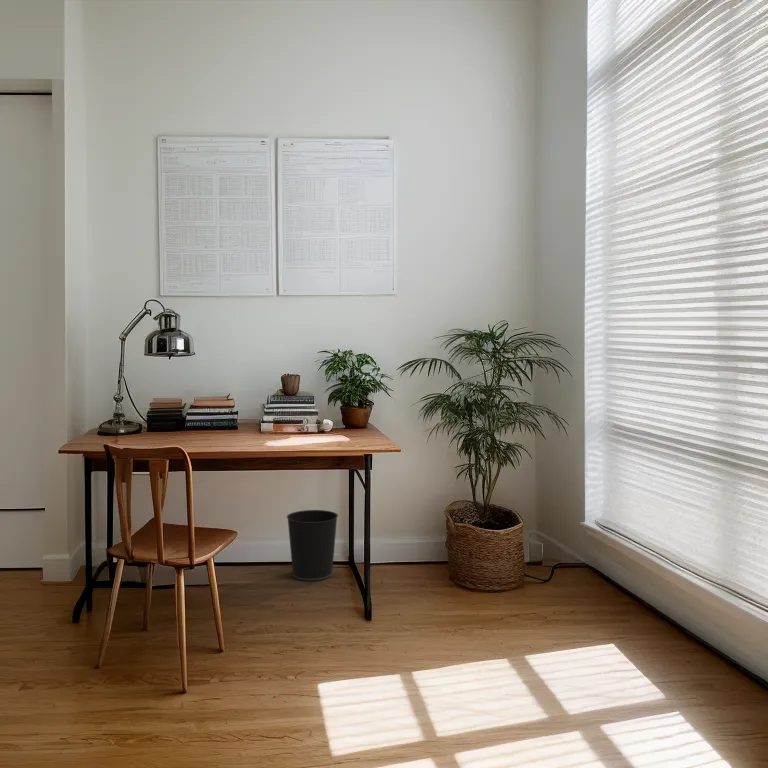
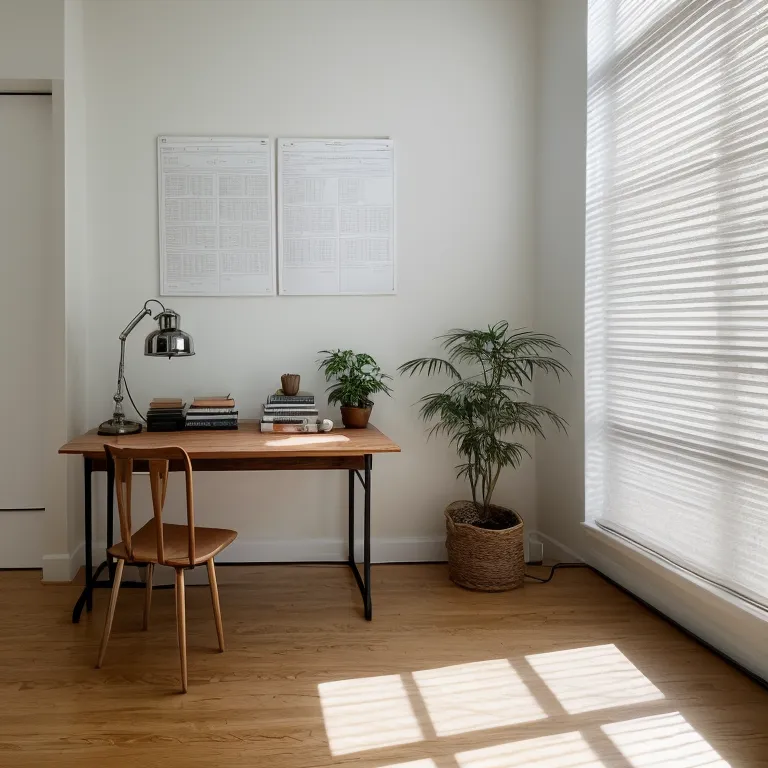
- wastebasket [286,509,339,582]
